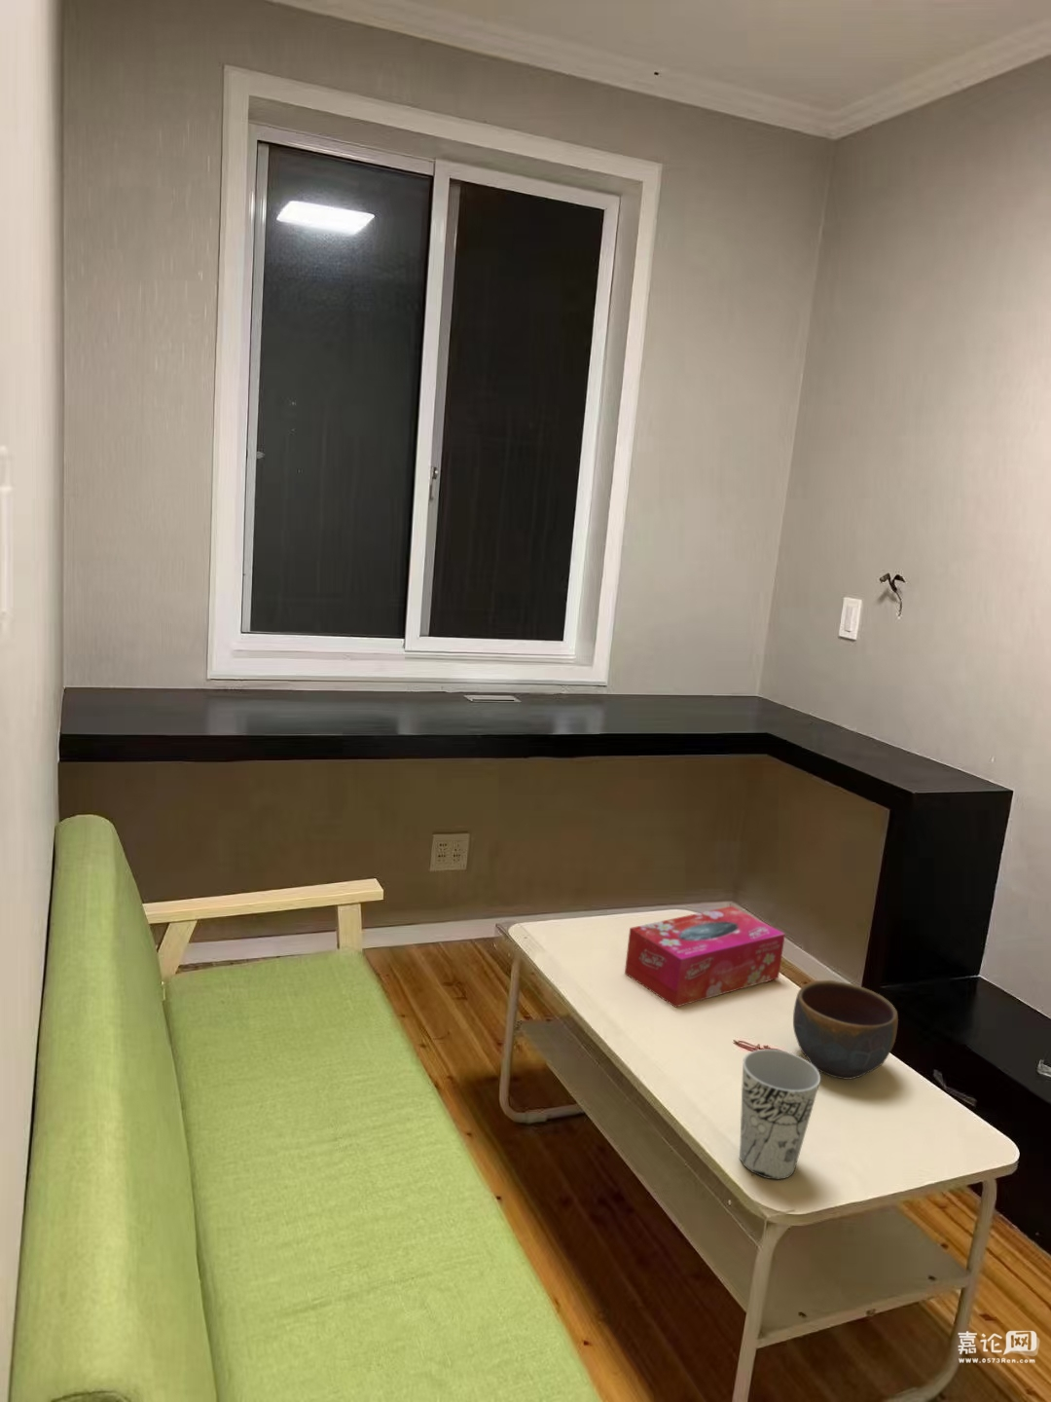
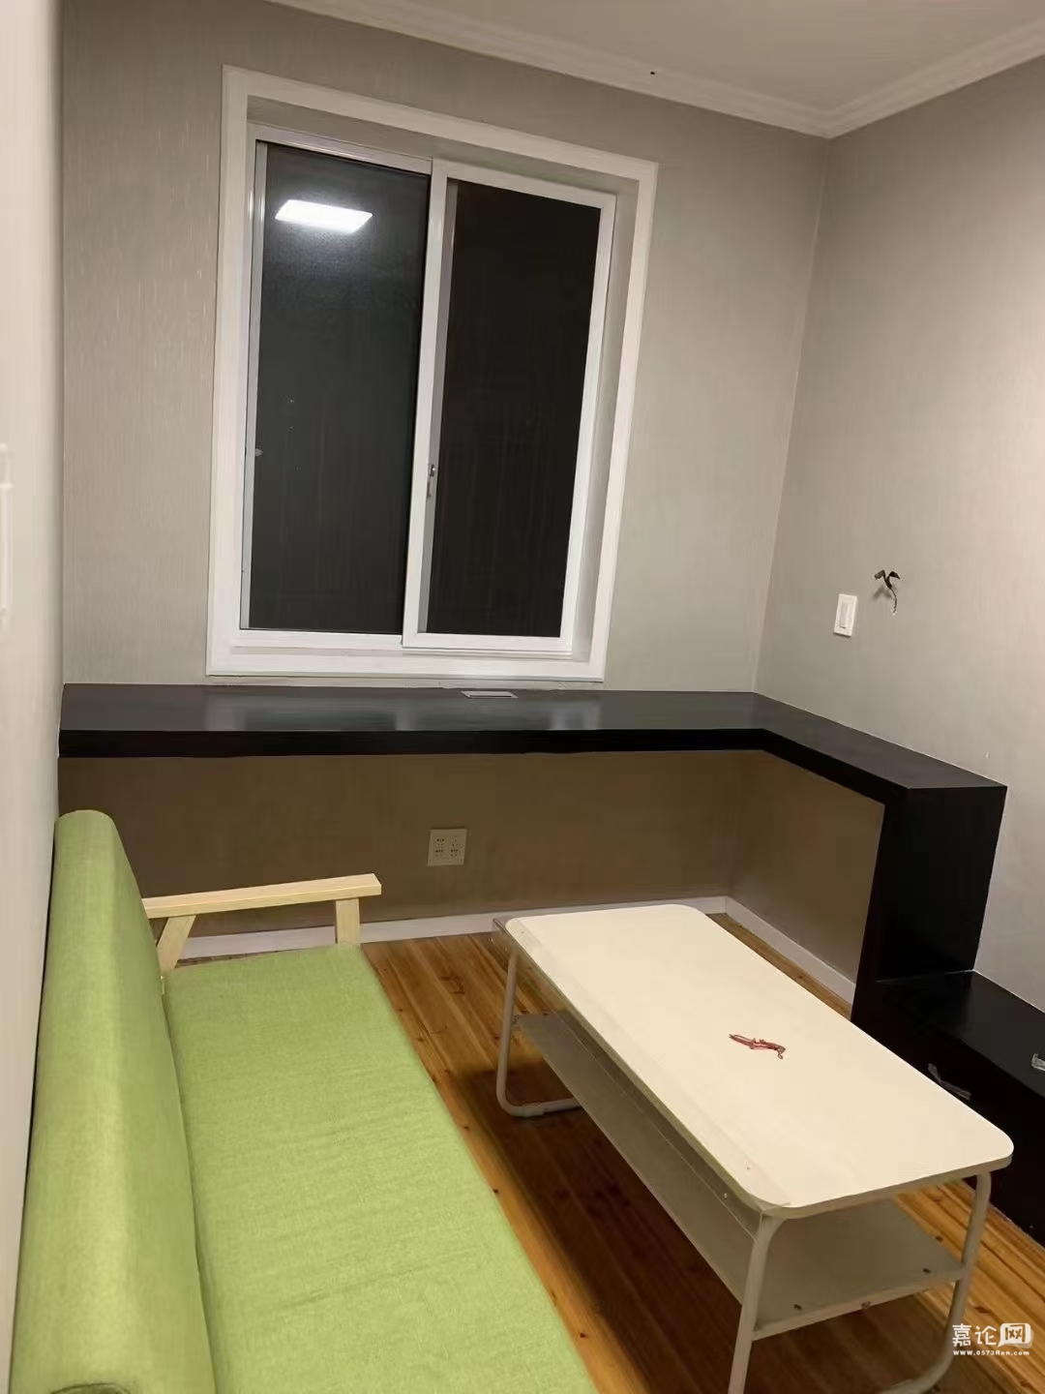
- cup [739,1049,821,1180]
- tissue box [624,905,786,1008]
- bowl [793,979,899,1080]
